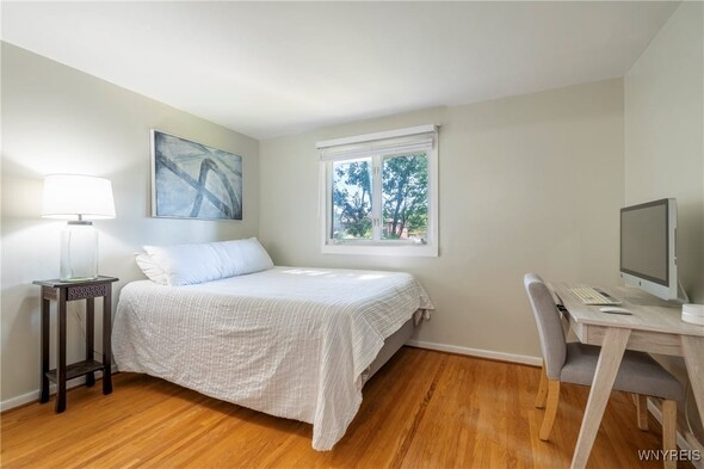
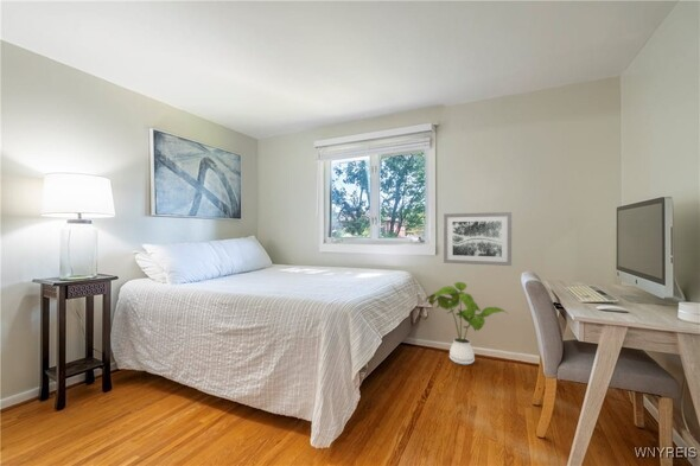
+ wall art [443,211,513,267]
+ house plant [424,281,508,365]
